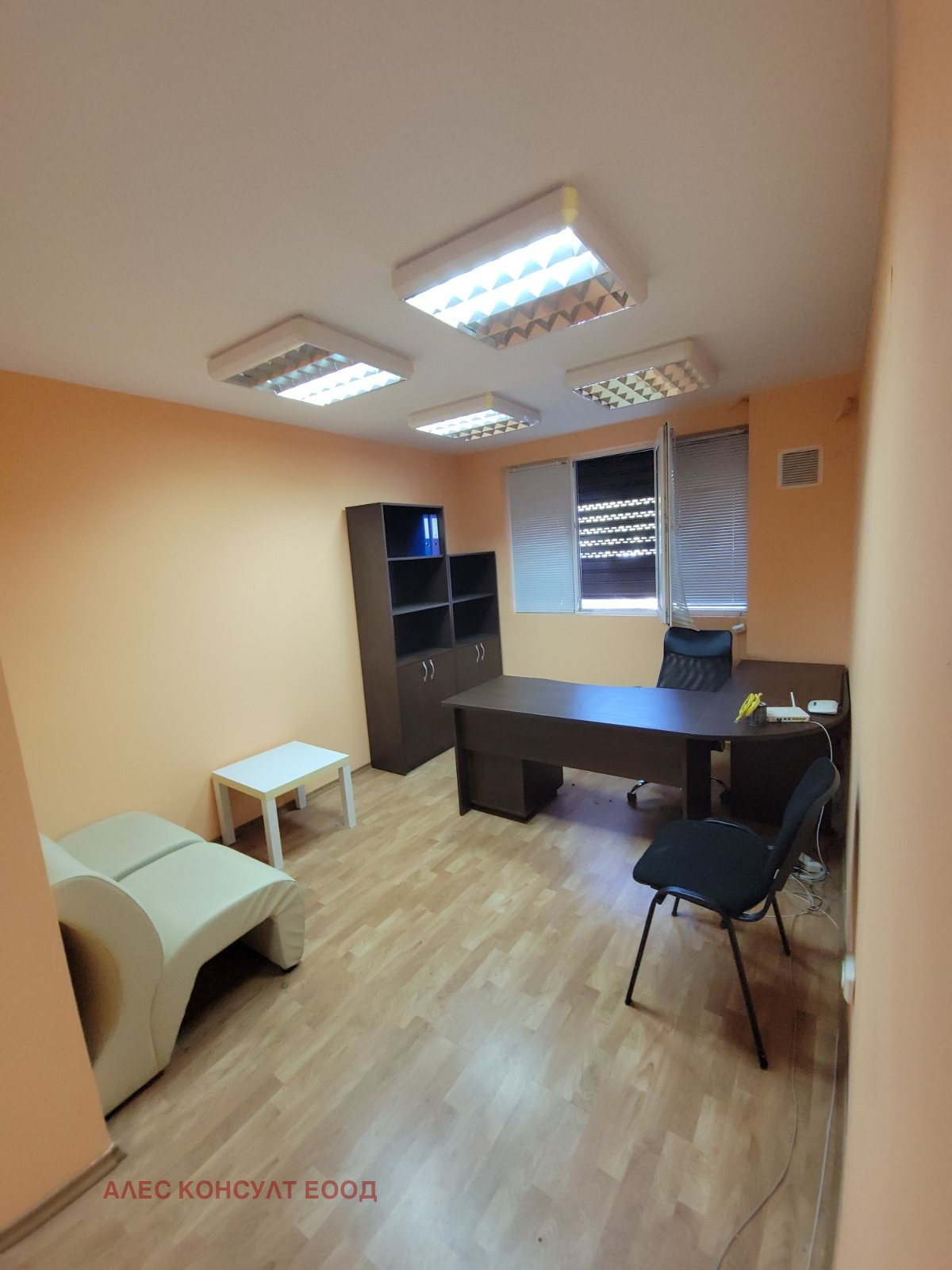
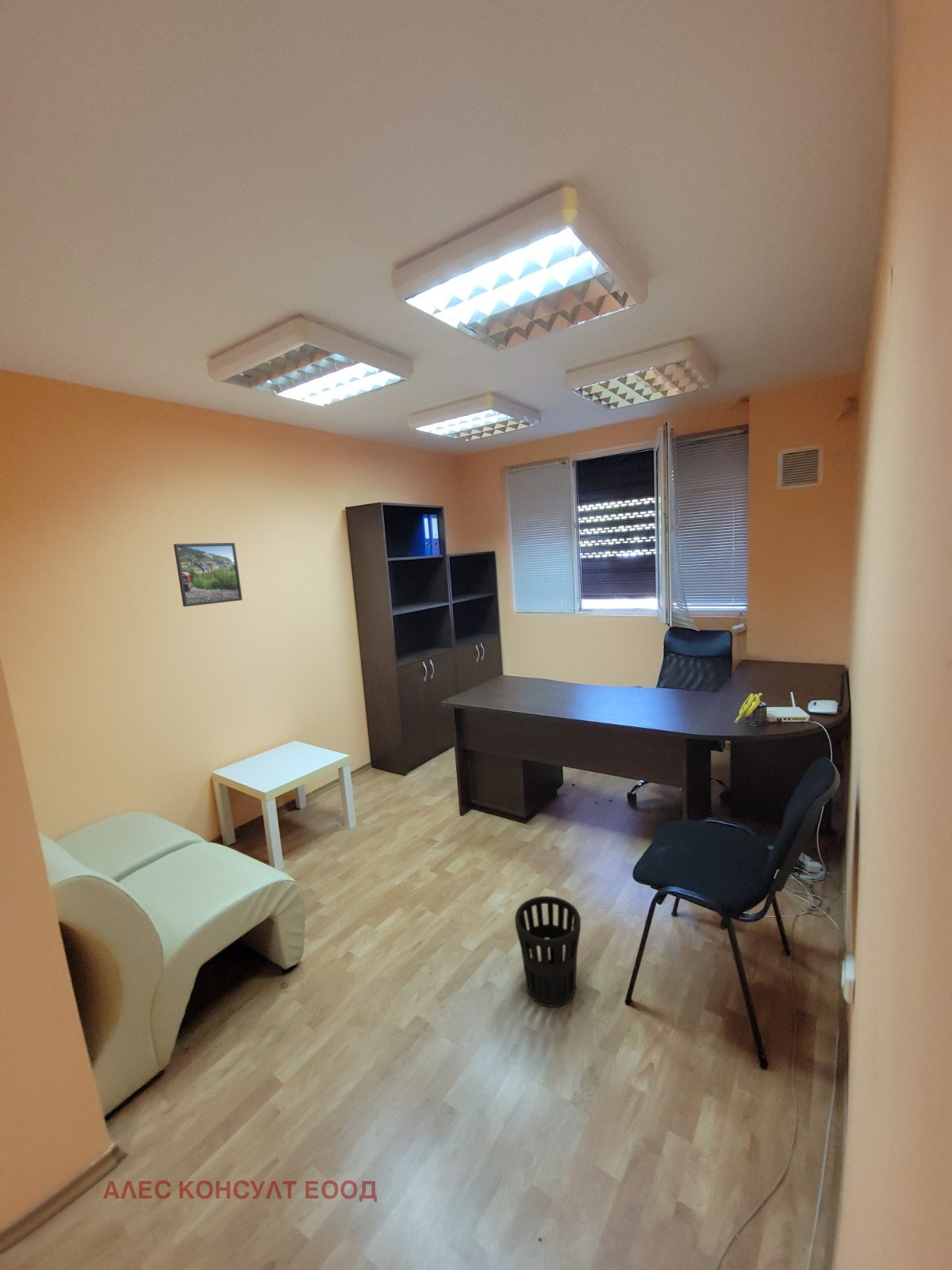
+ wastebasket [514,895,582,1008]
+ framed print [173,542,243,607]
